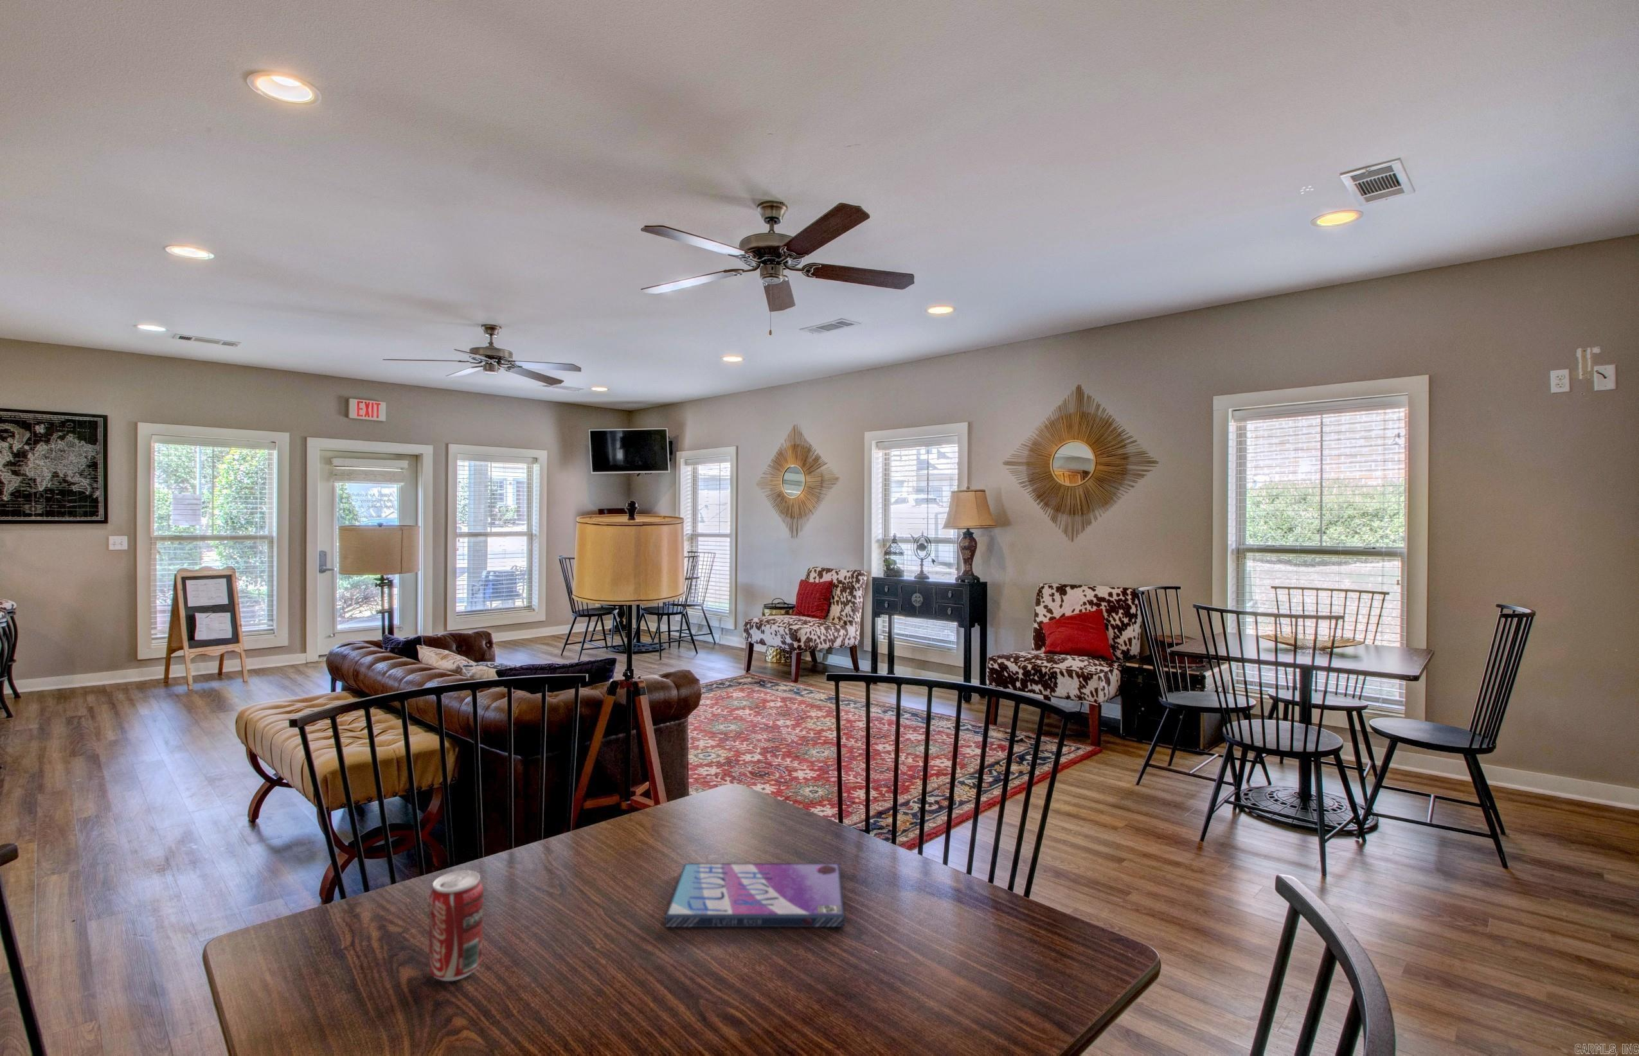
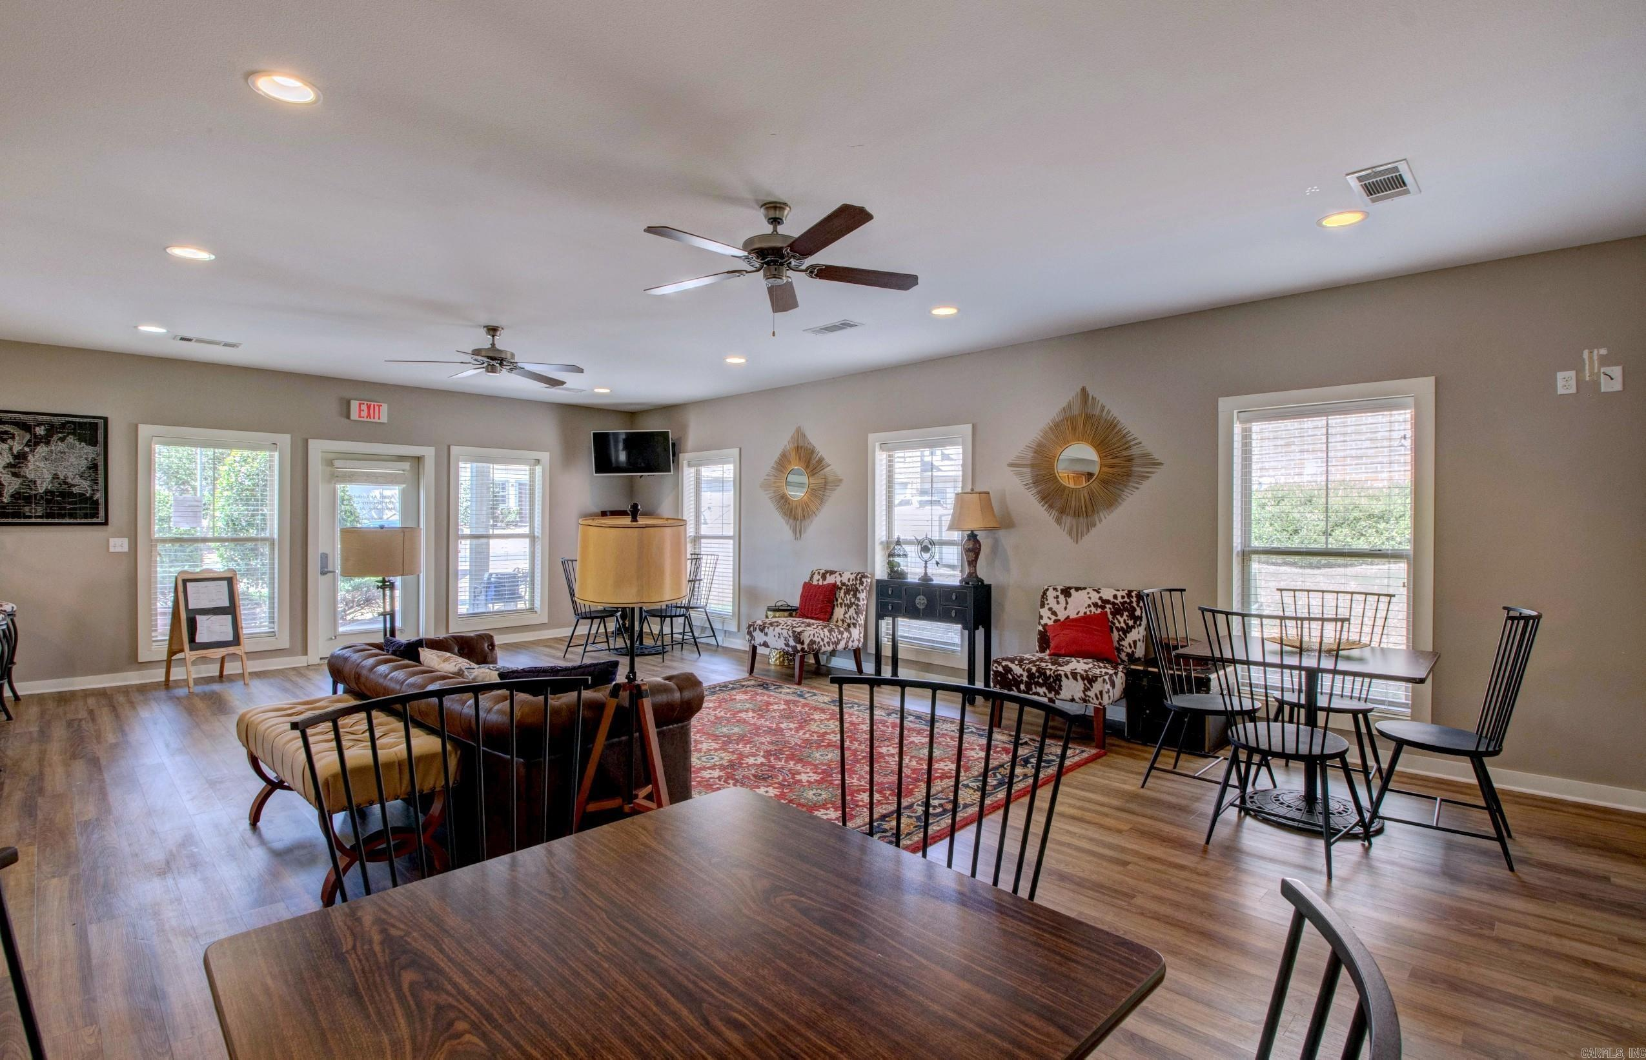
- video game case [664,862,846,927]
- beverage can [428,870,484,982]
